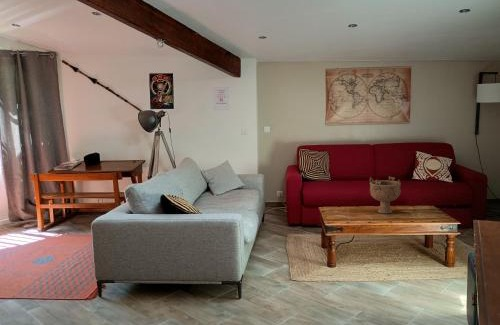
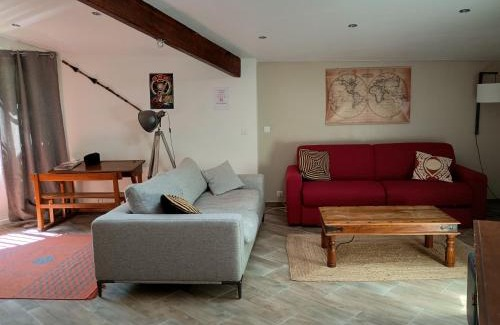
- decorative bowl [368,175,402,215]
